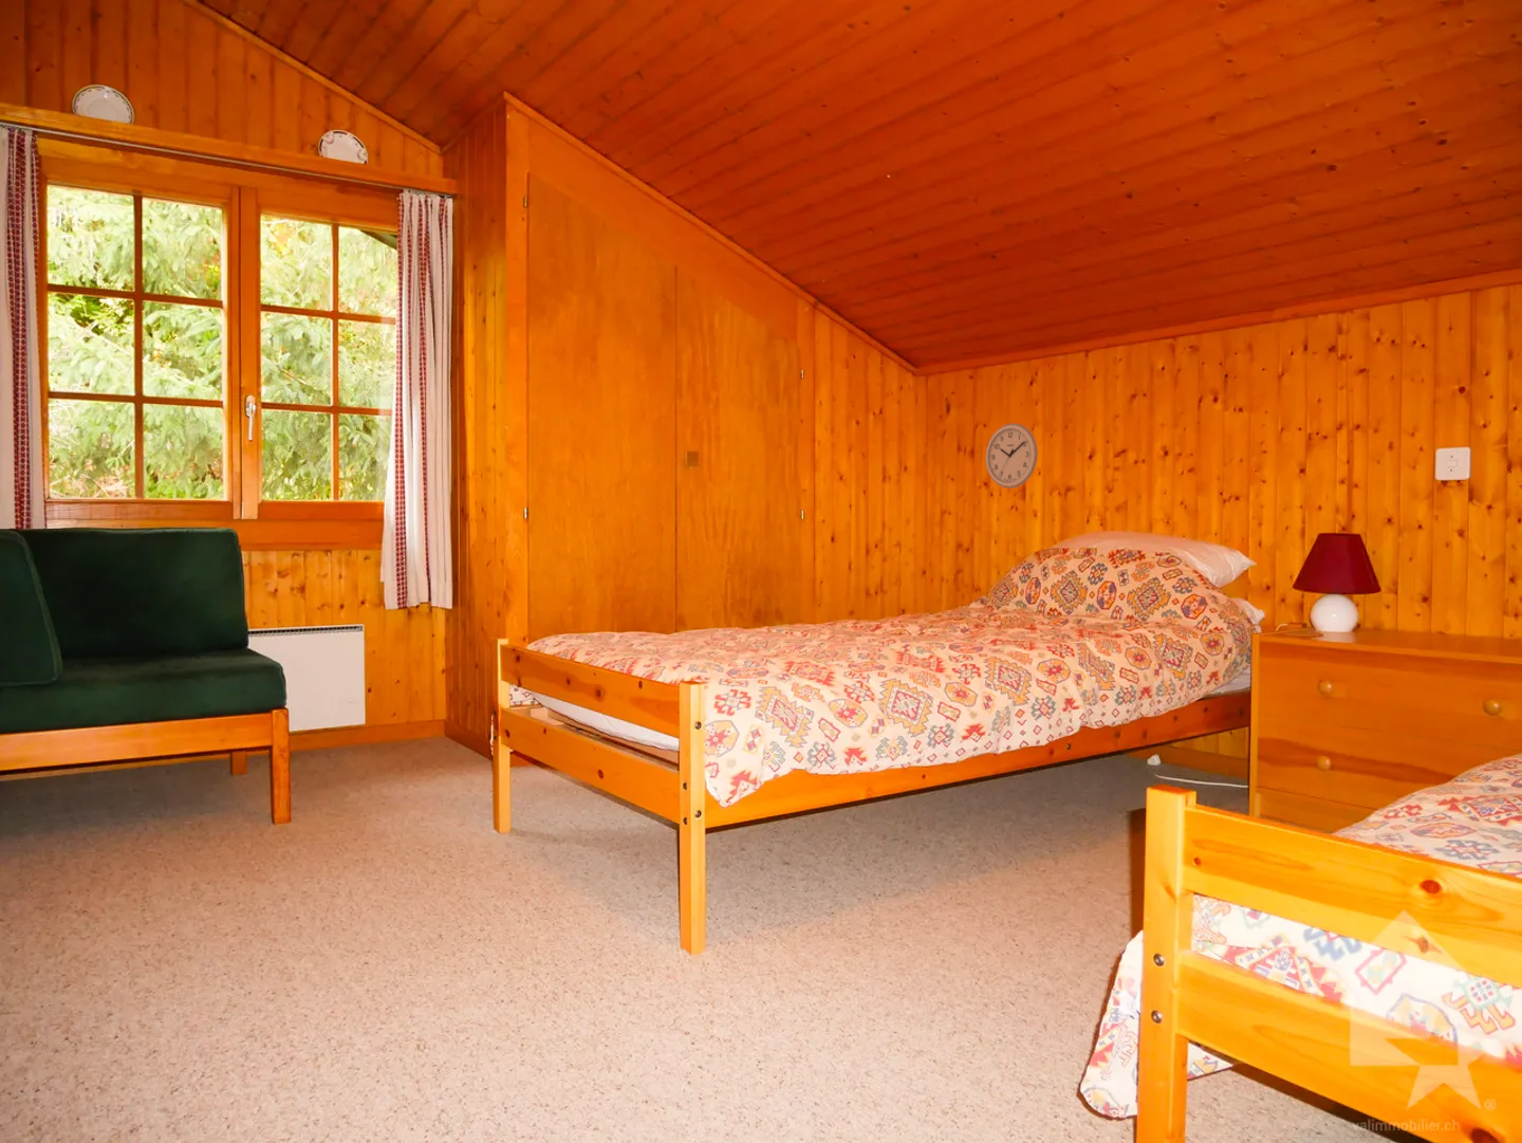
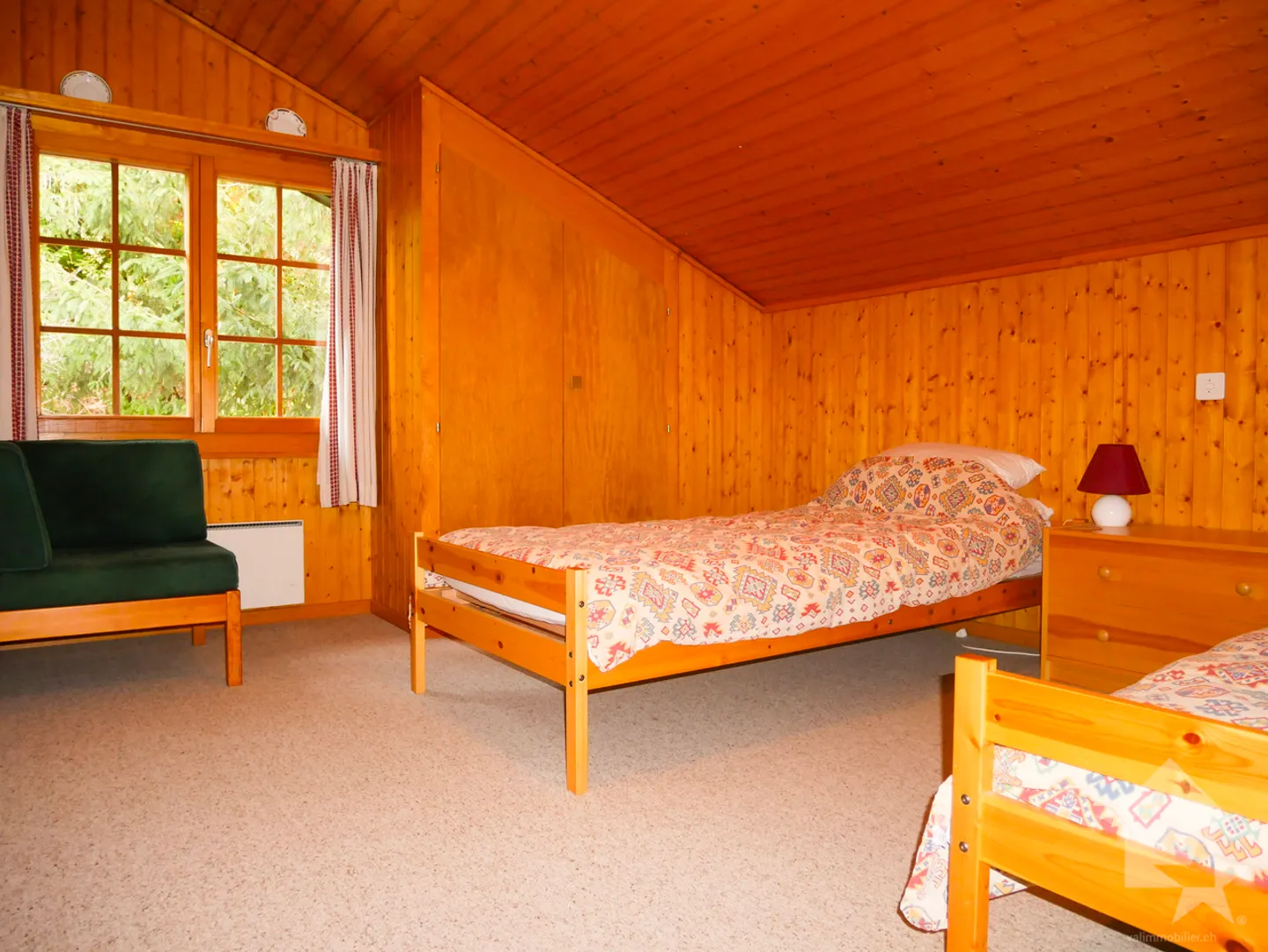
- wall clock [984,421,1039,490]
